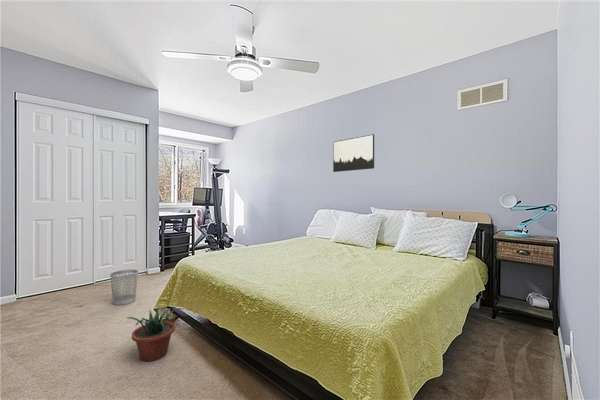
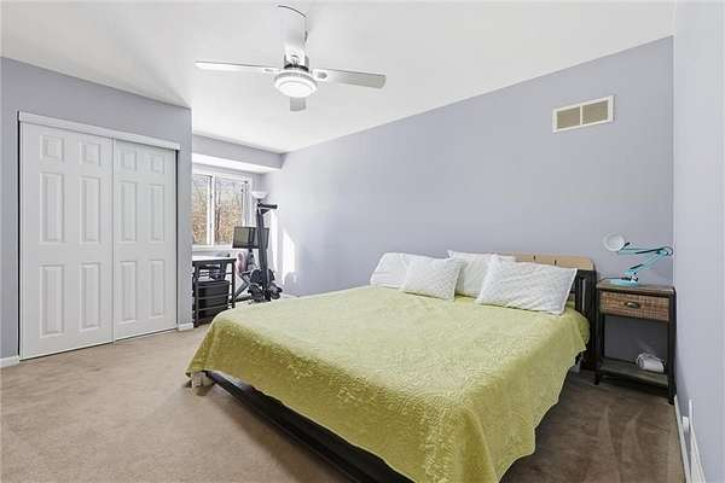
- wall art [332,133,375,173]
- wastebasket [109,269,139,306]
- potted plant [126,306,184,362]
